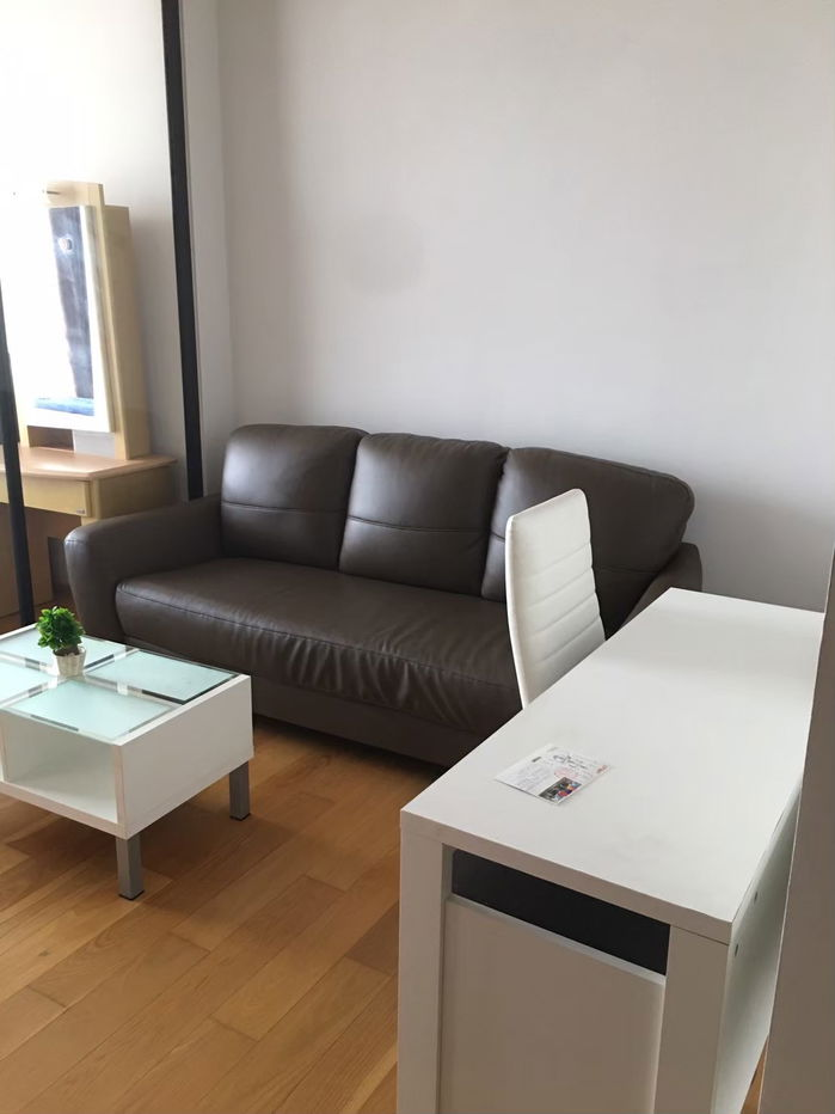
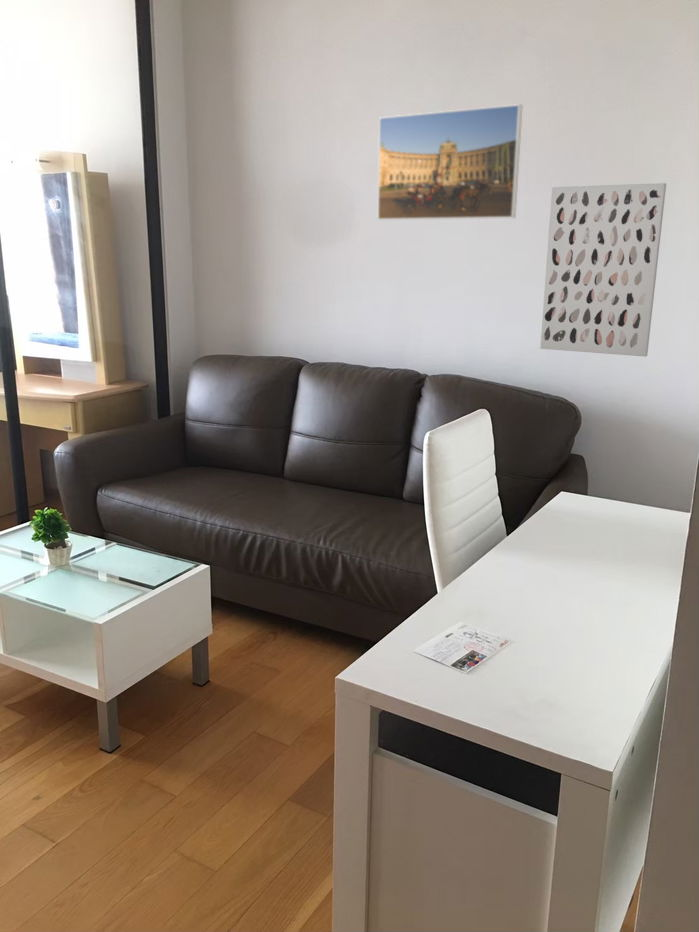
+ wall art [539,182,667,358]
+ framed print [377,103,523,221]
